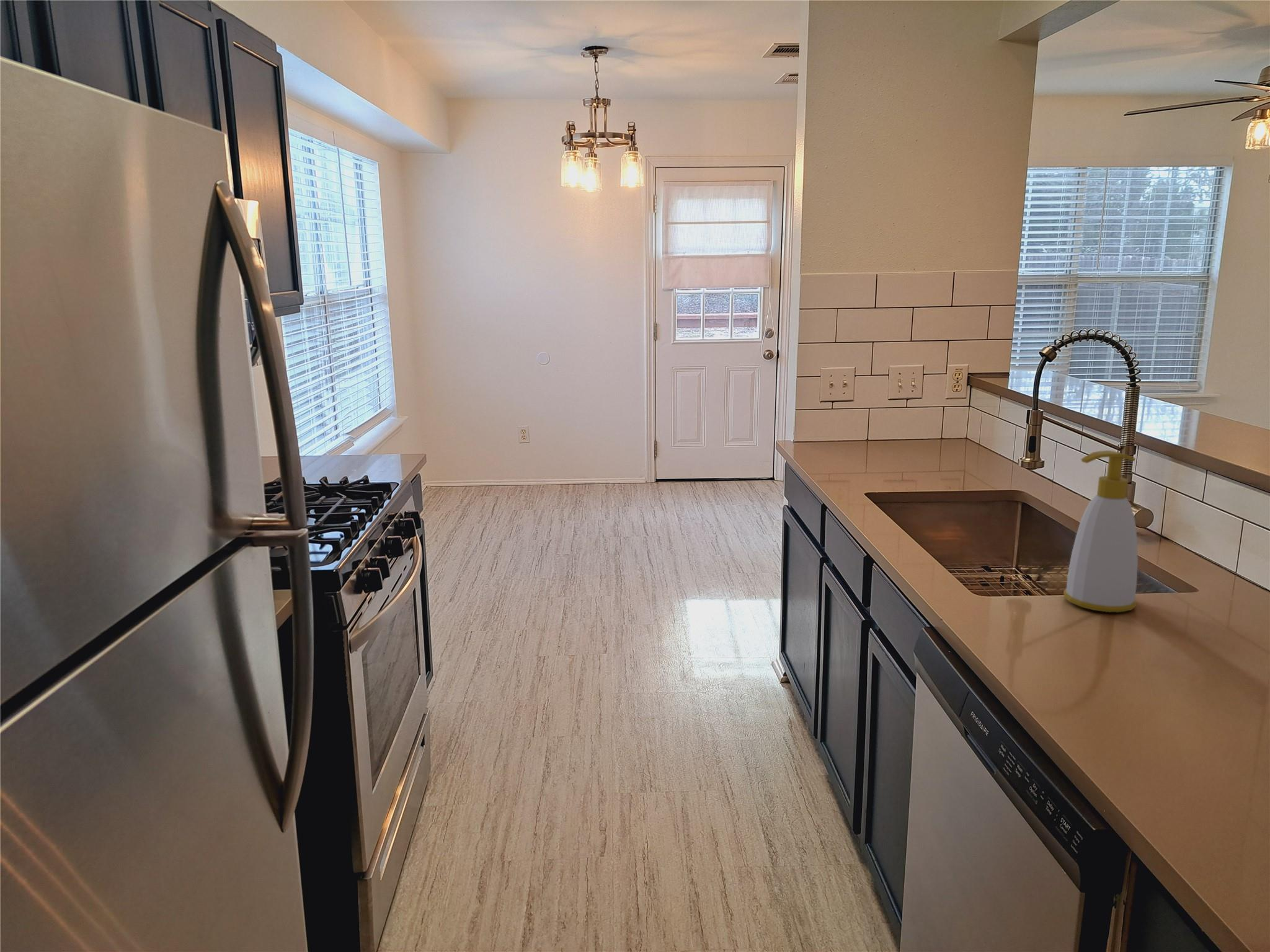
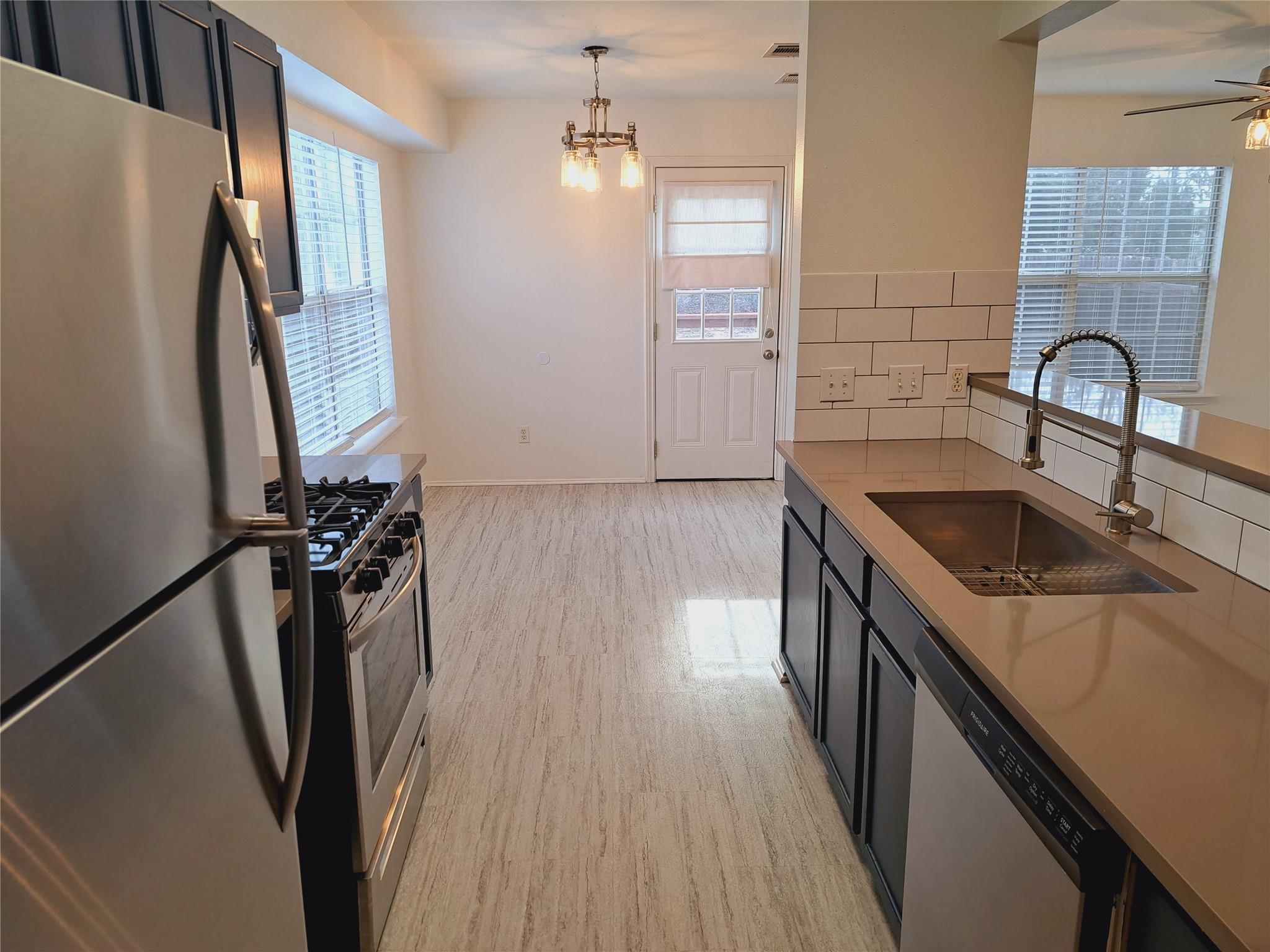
- soap bottle [1063,450,1139,613]
